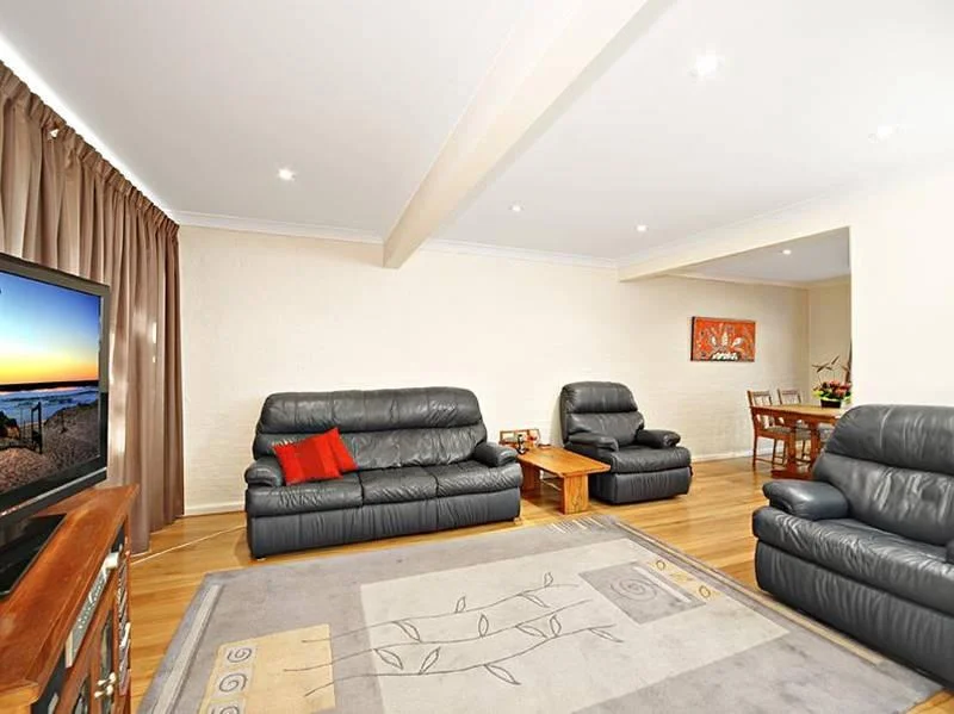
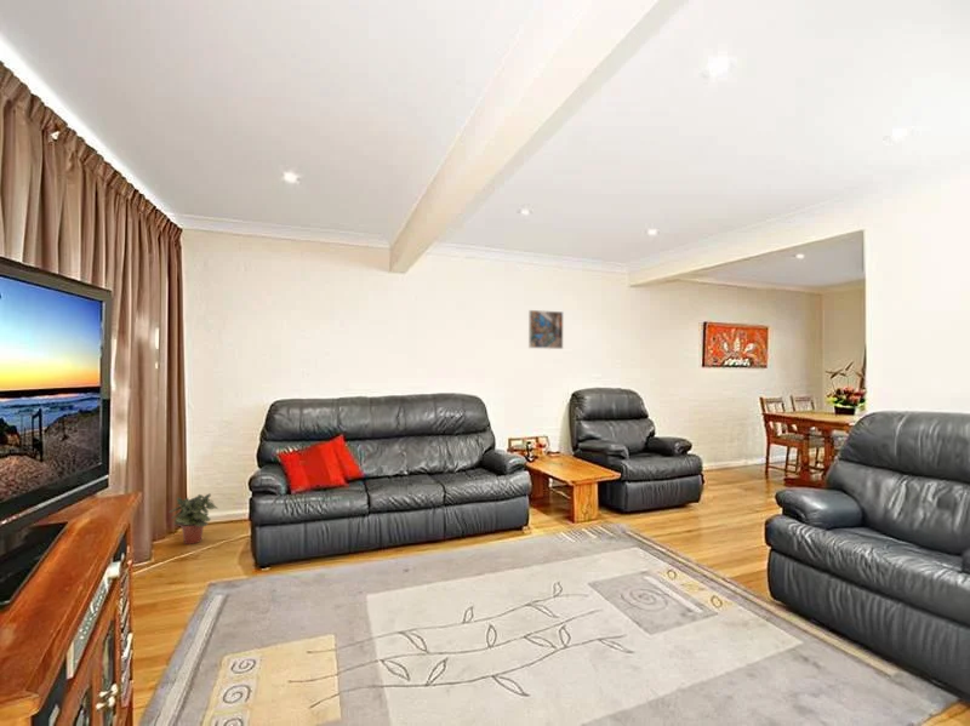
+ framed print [527,309,564,350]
+ potted plant [169,492,219,545]
